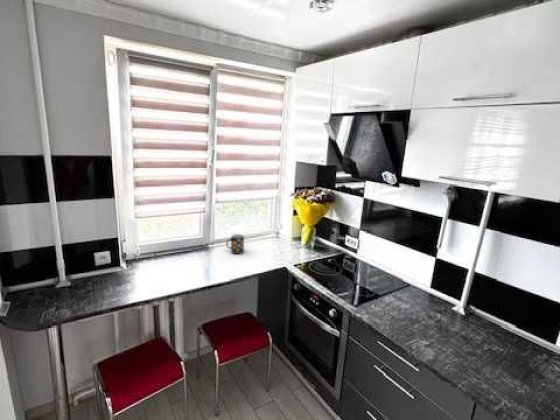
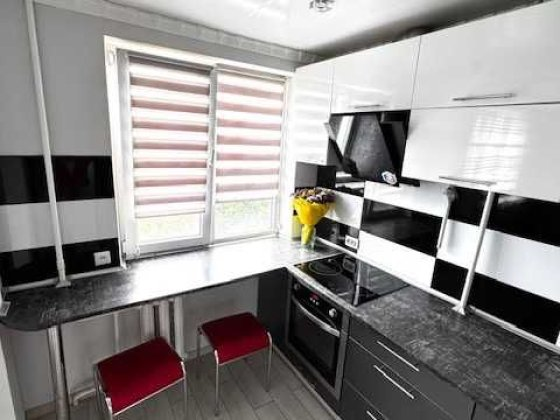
- mug [225,233,245,255]
